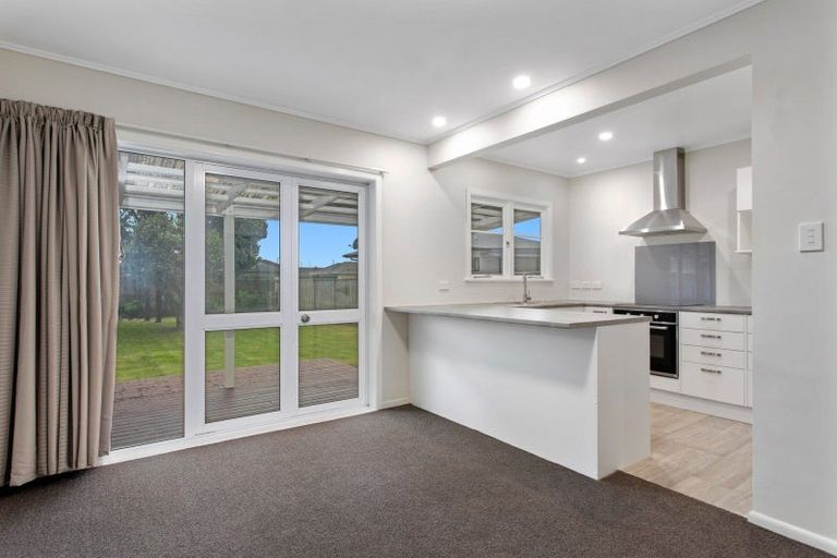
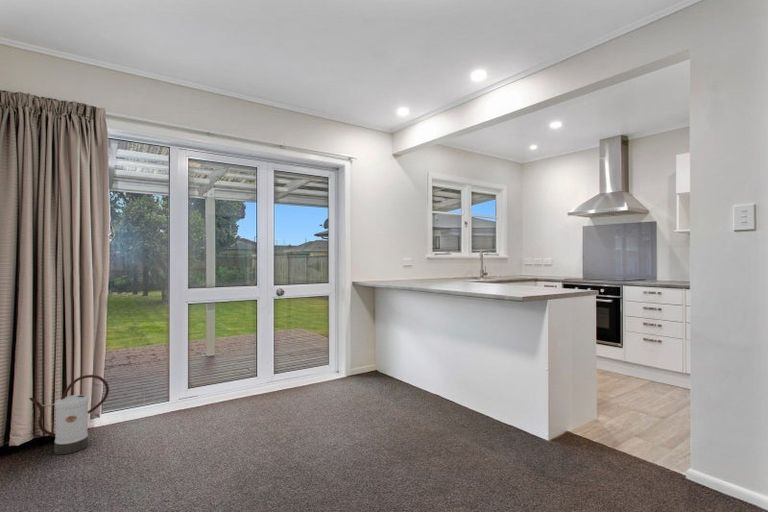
+ watering can [28,374,110,455]
